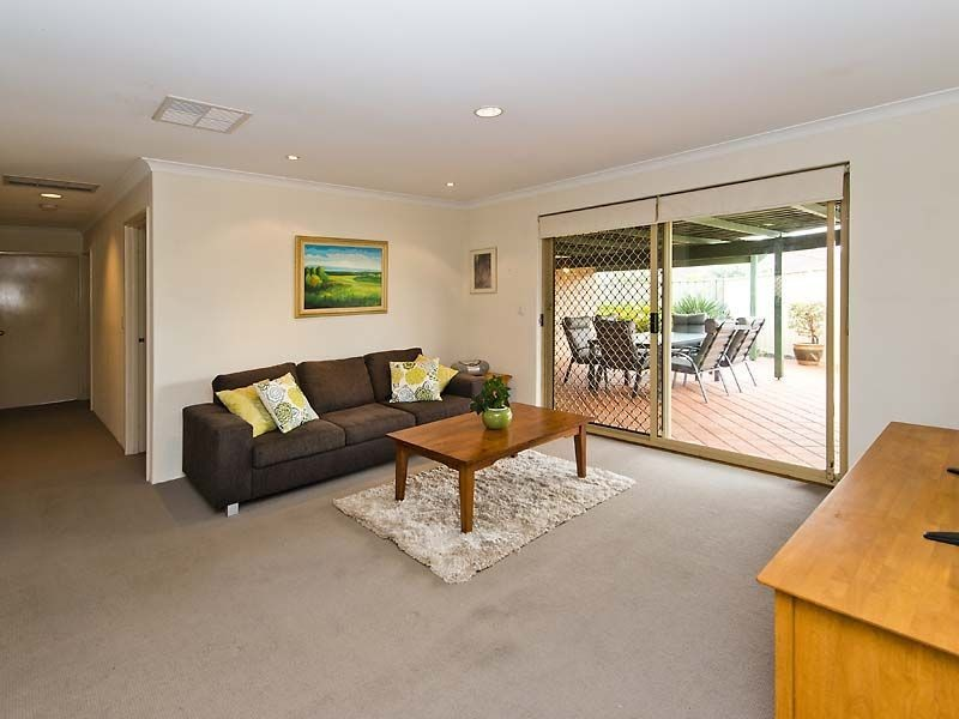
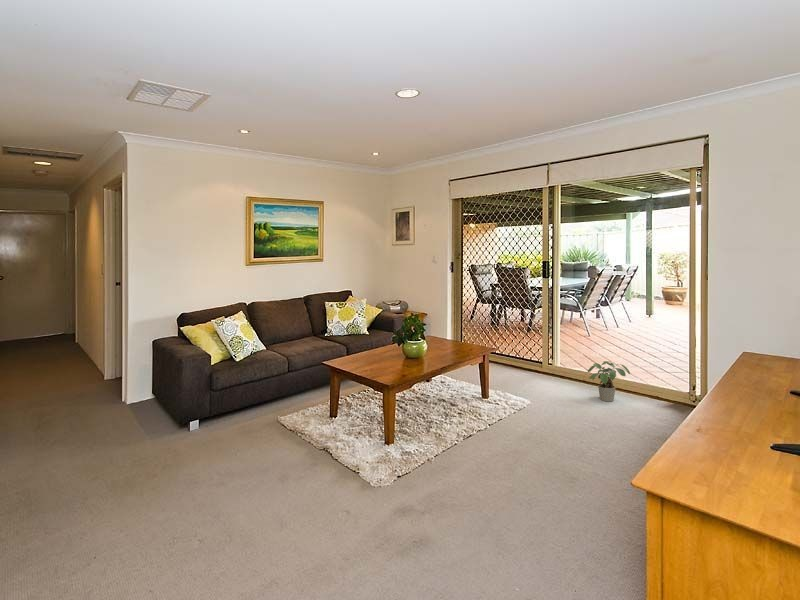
+ potted plant [587,360,631,402]
